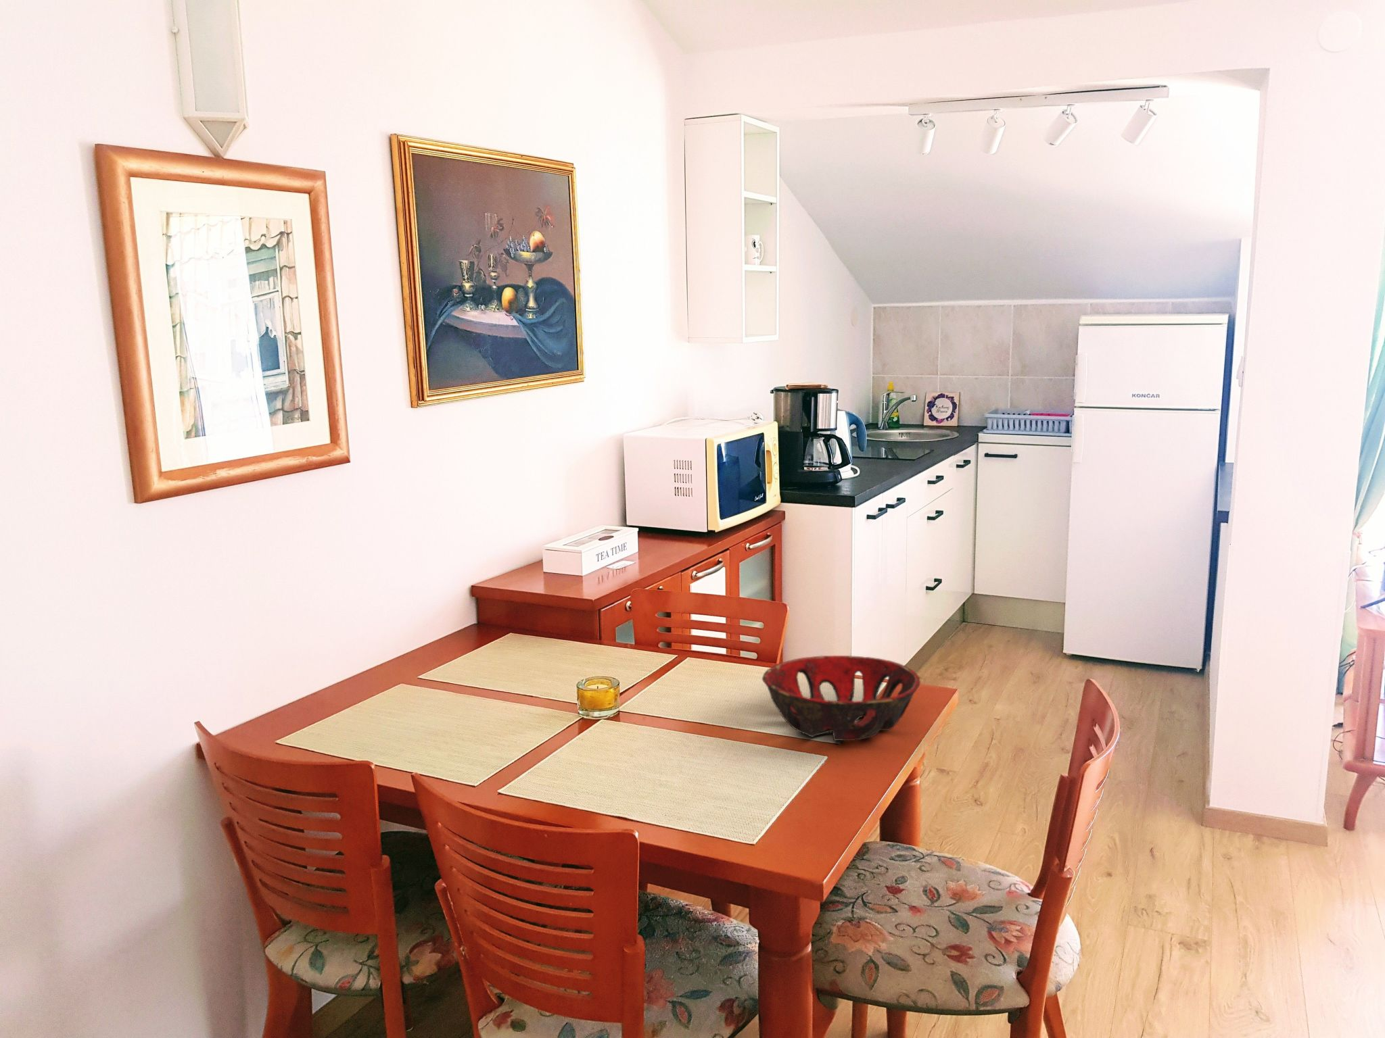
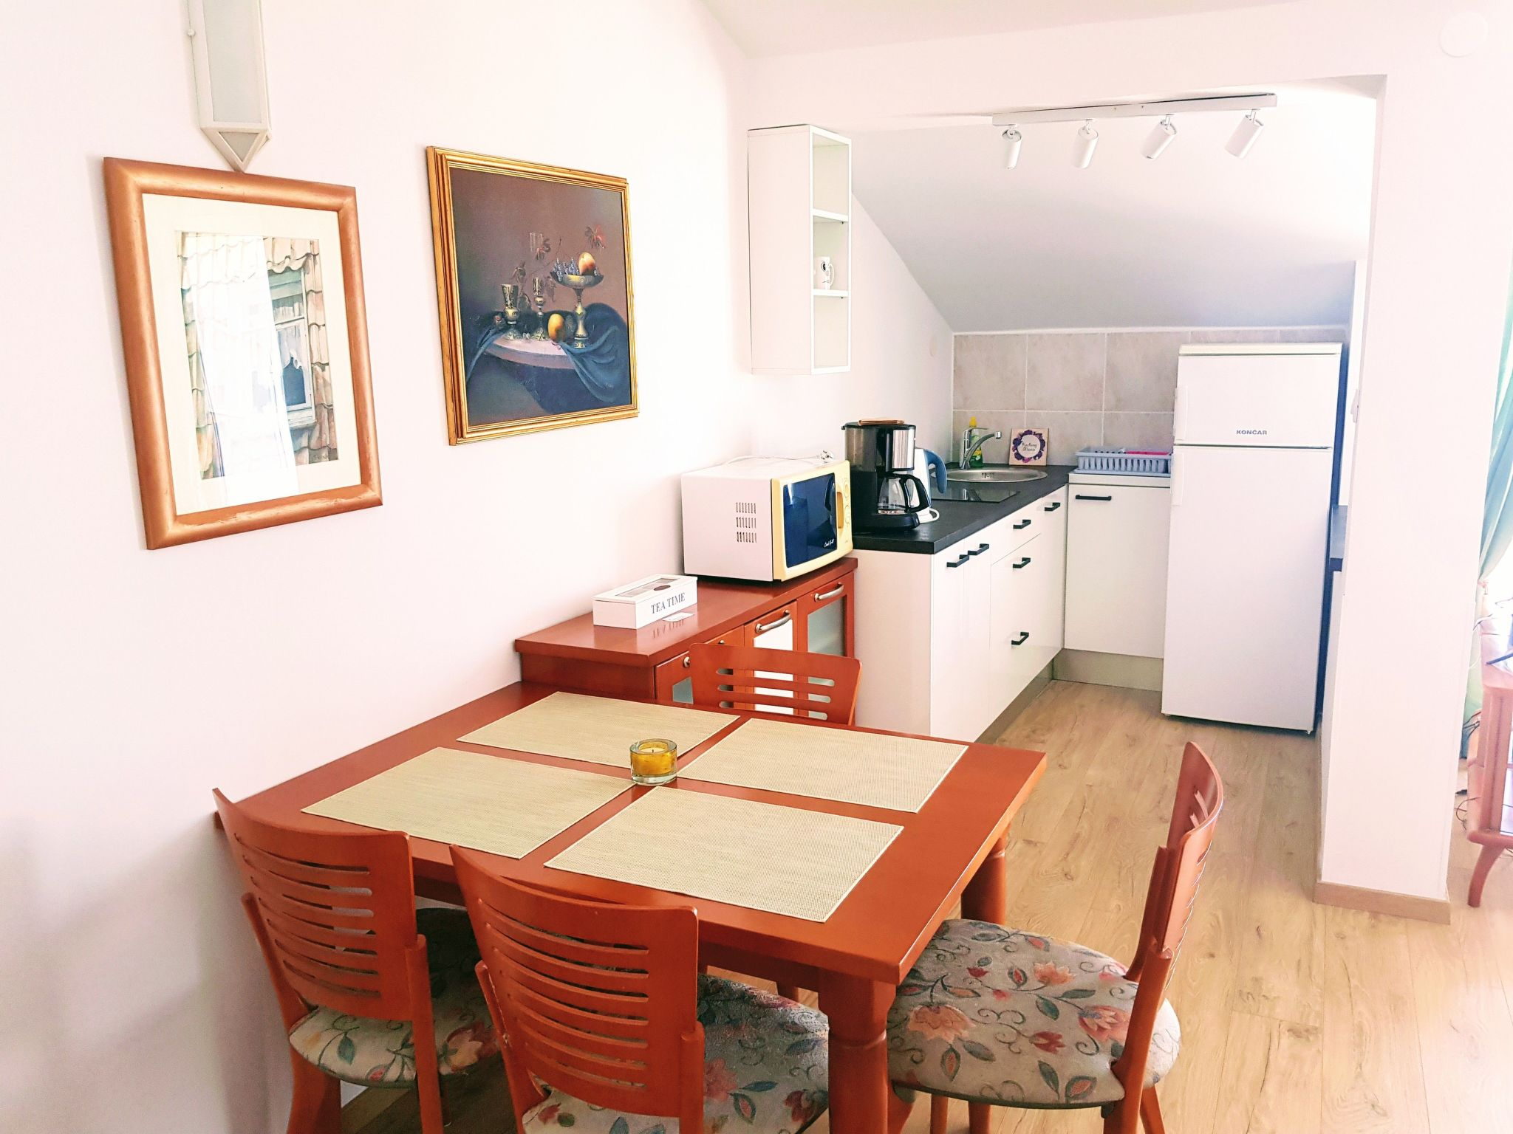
- decorative bowl [761,655,922,741]
